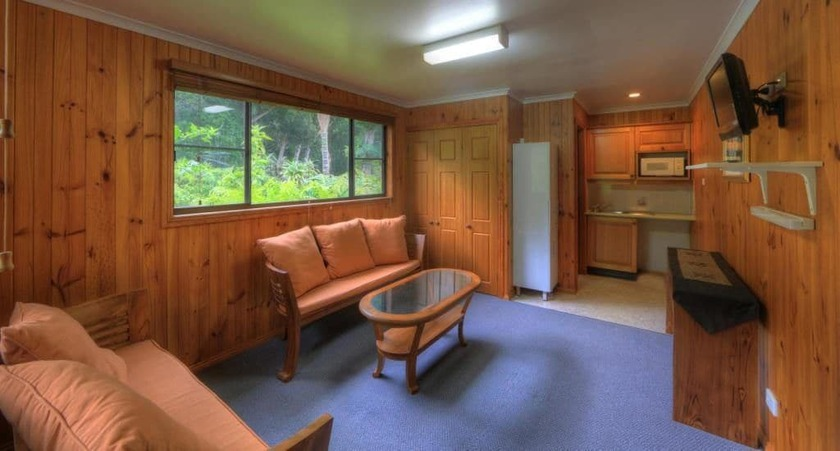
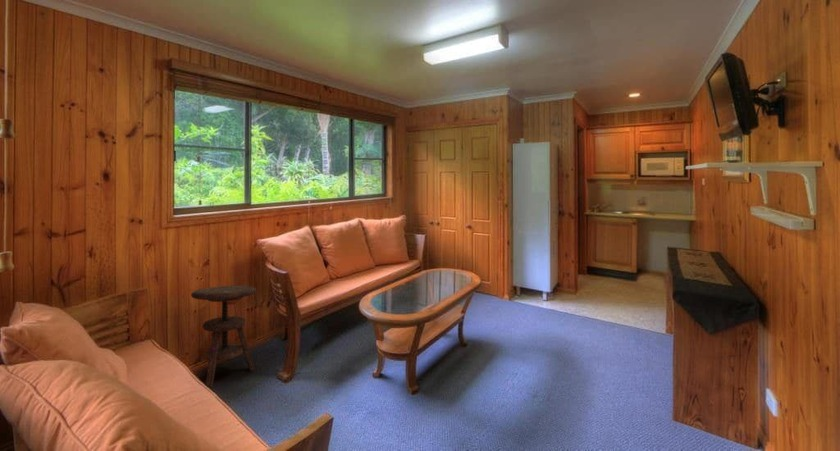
+ side table [190,284,257,389]
